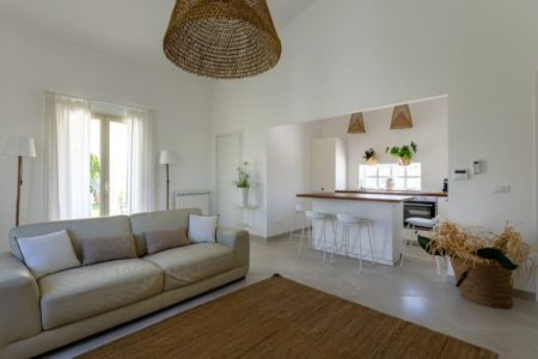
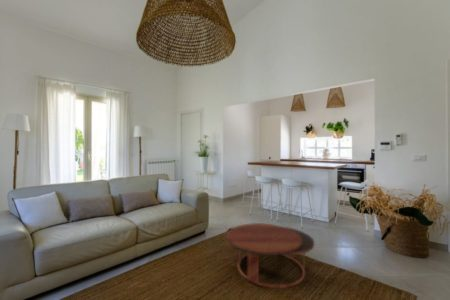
+ coffee table [225,222,315,289]
